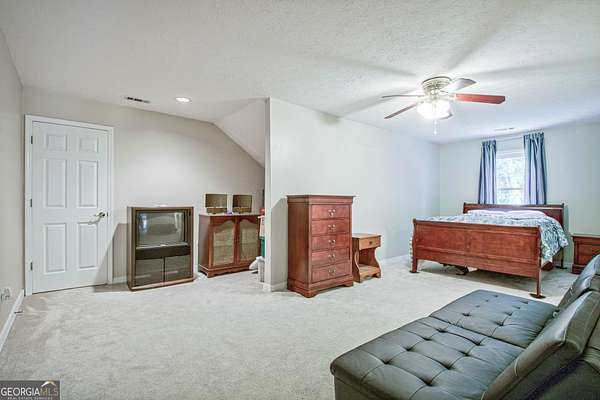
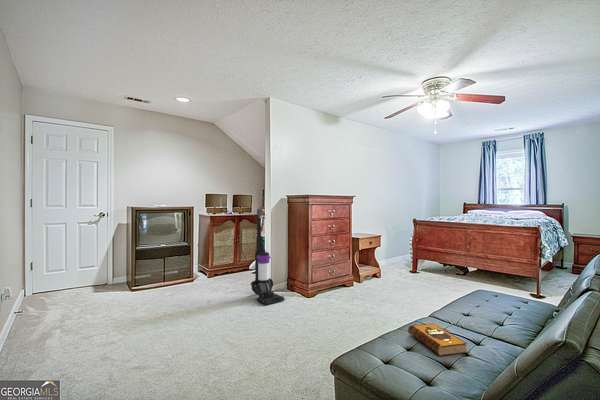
+ vacuum cleaner [250,208,286,306]
+ hardback book [407,322,468,357]
